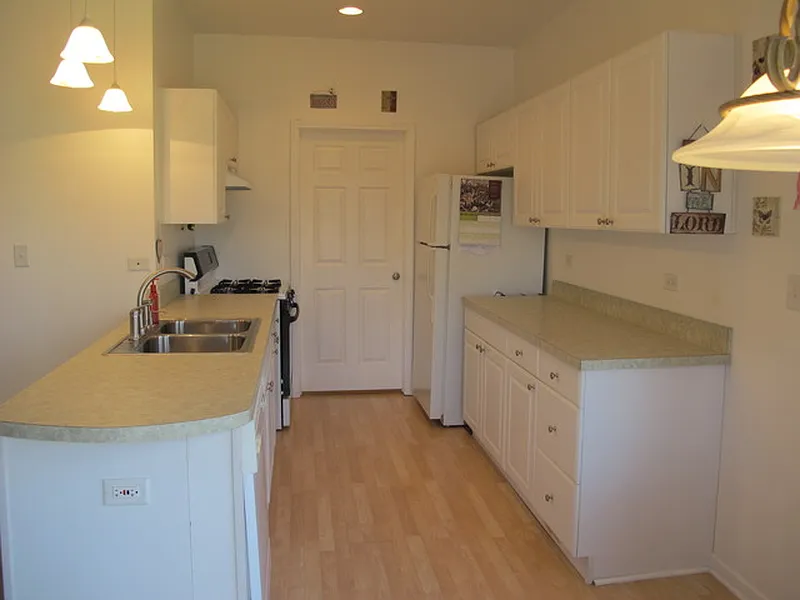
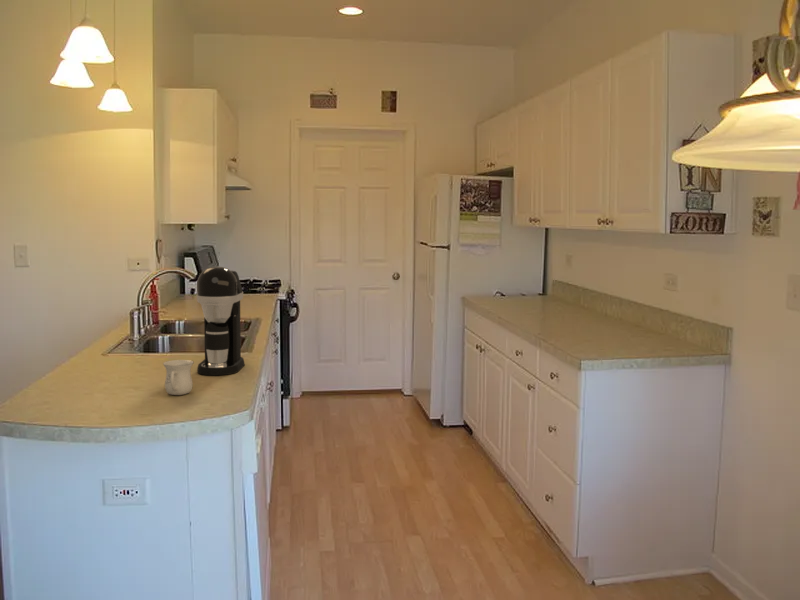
+ coffee maker [196,266,246,376]
+ mug [162,359,195,396]
